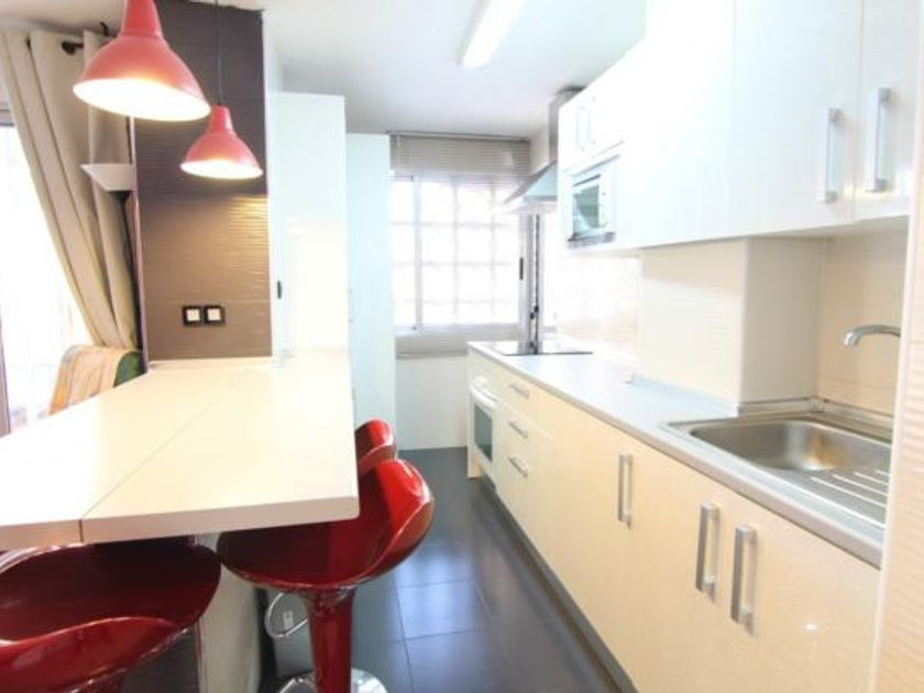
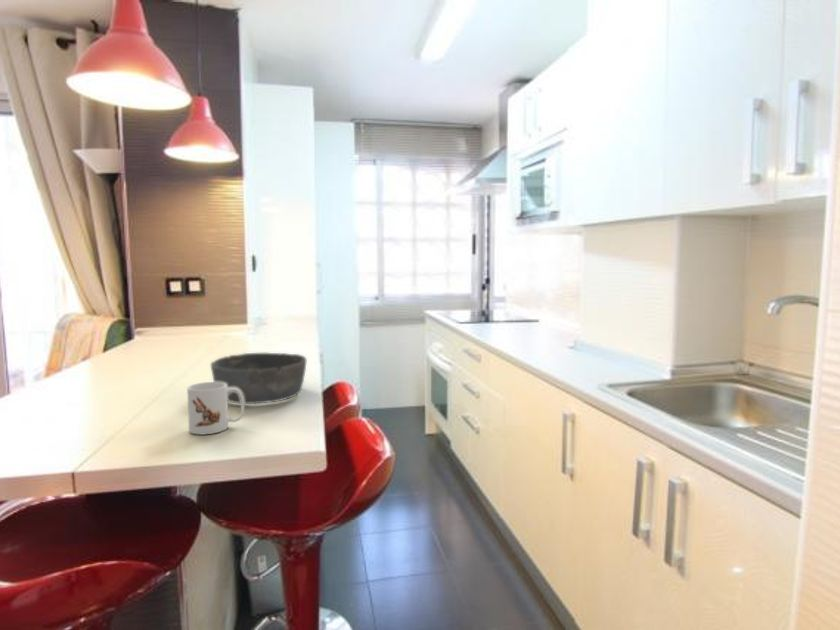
+ mug [186,381,245,435]
+ bowl [210,352,308,405]
